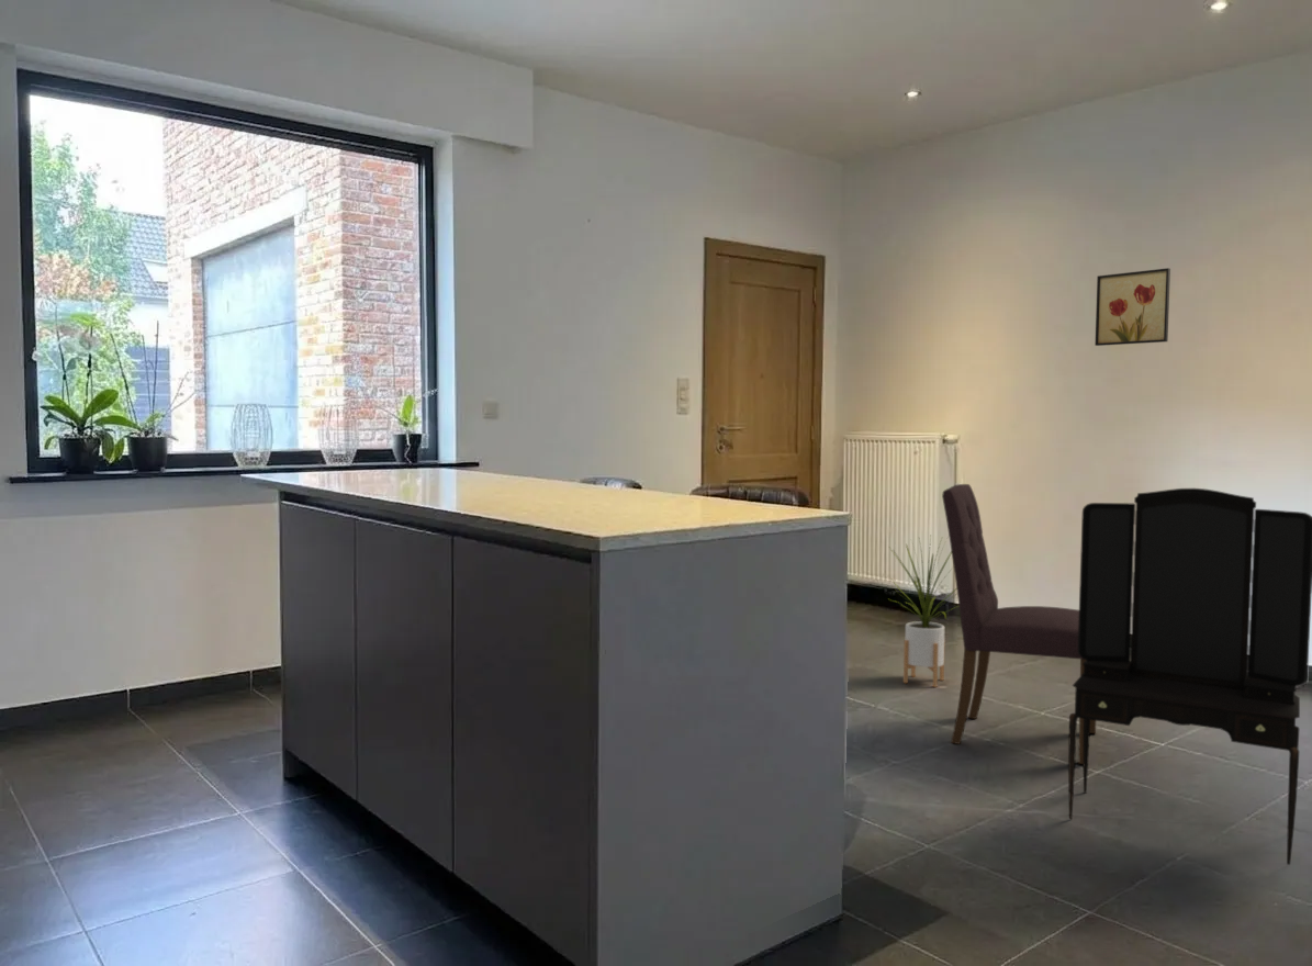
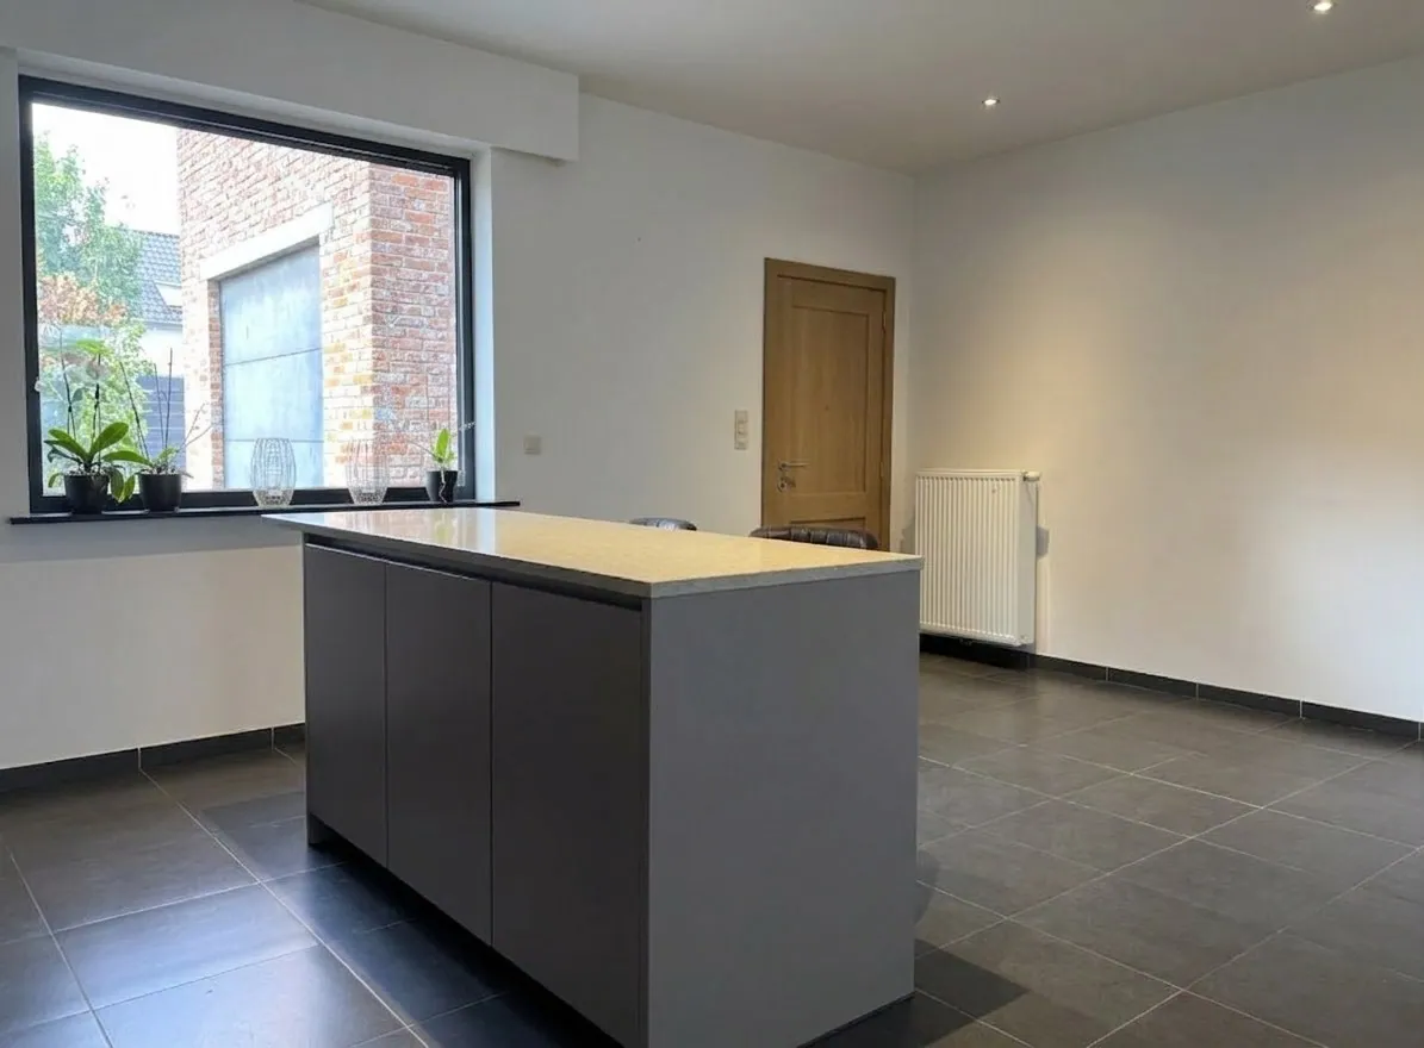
- dresser [1067,487,1312,866]
- dining chair [941,483,1097,765]
- wall art [1094,267,1171,347]
- house plant [887,536,960,688]
